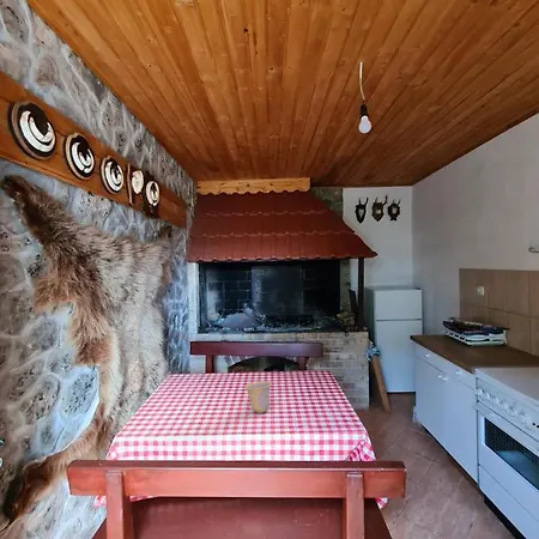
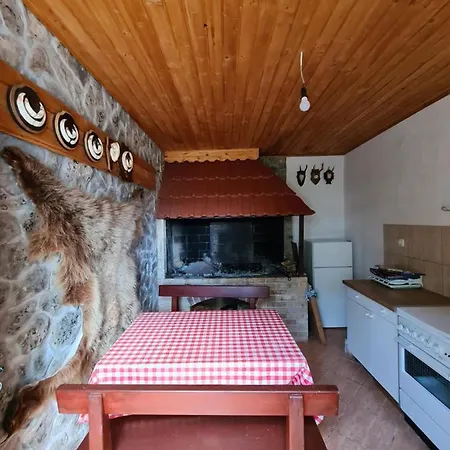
- cup [243,381,273,414]
